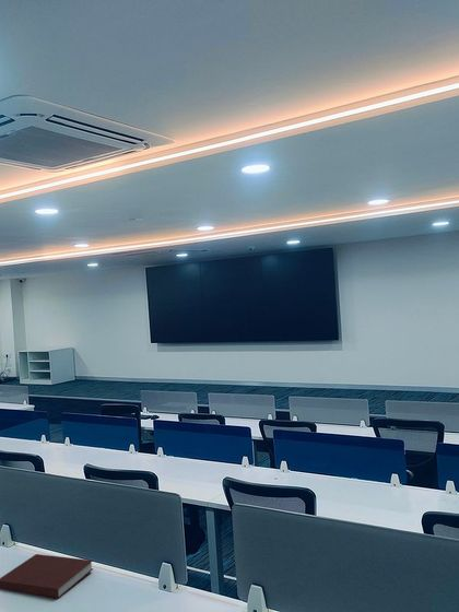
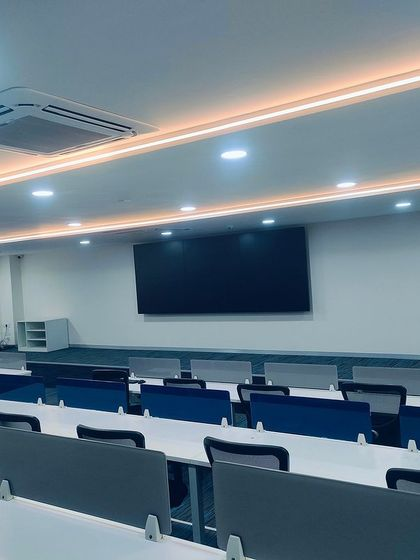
- notebook [0,553,94,600]
